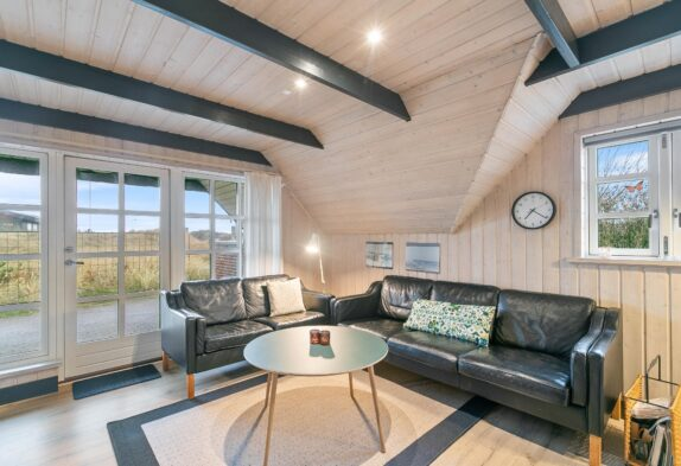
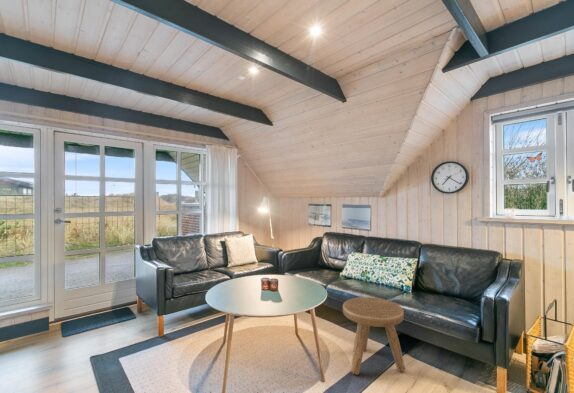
+ stool [342,296,406,376]
